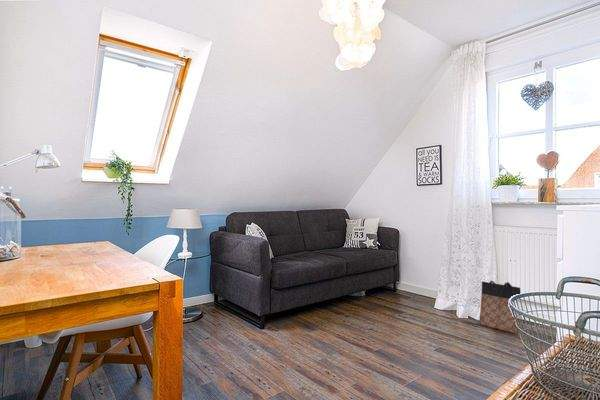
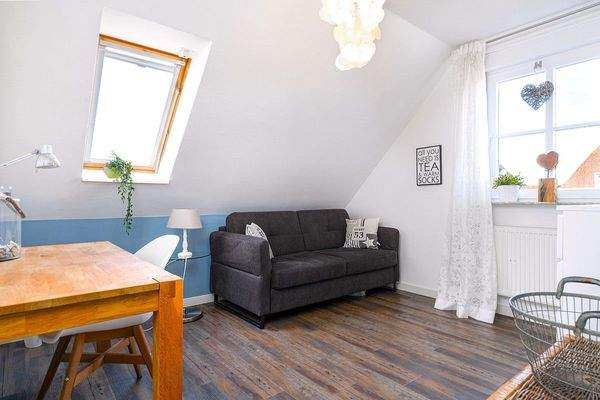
- bag [478,280,522,335]
